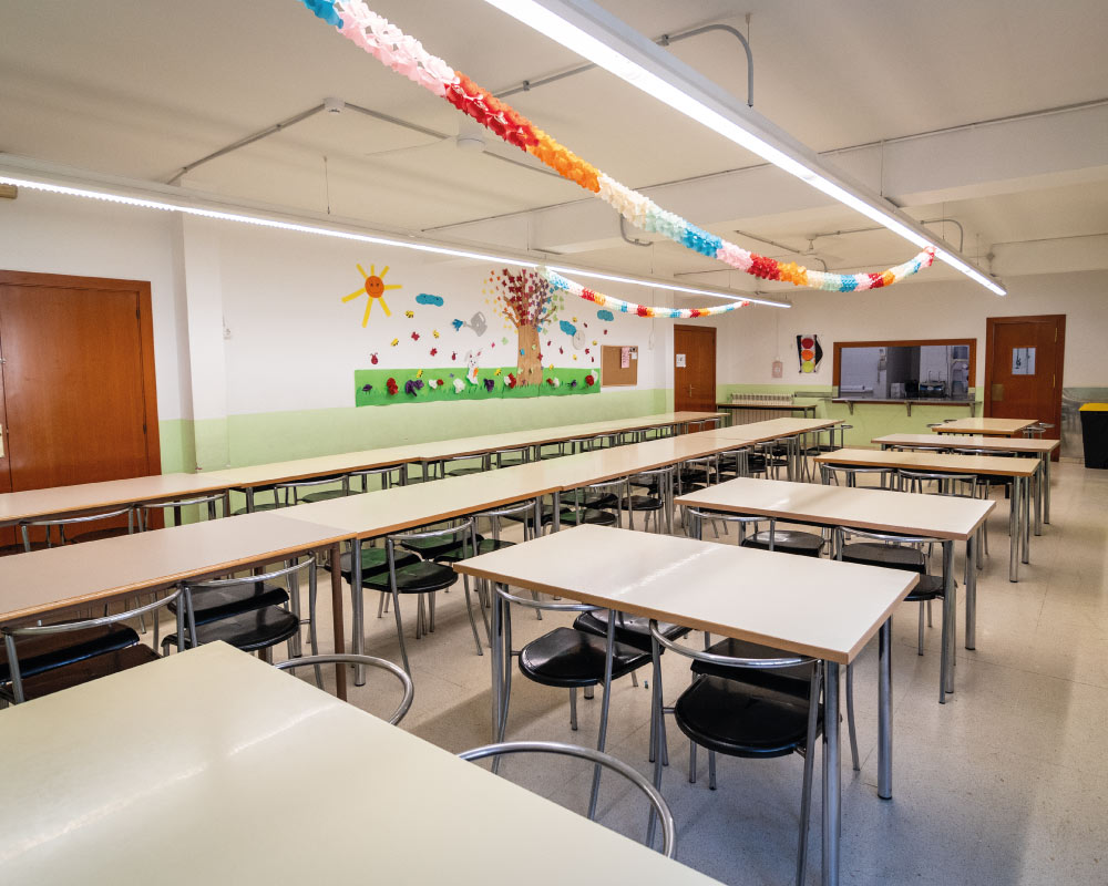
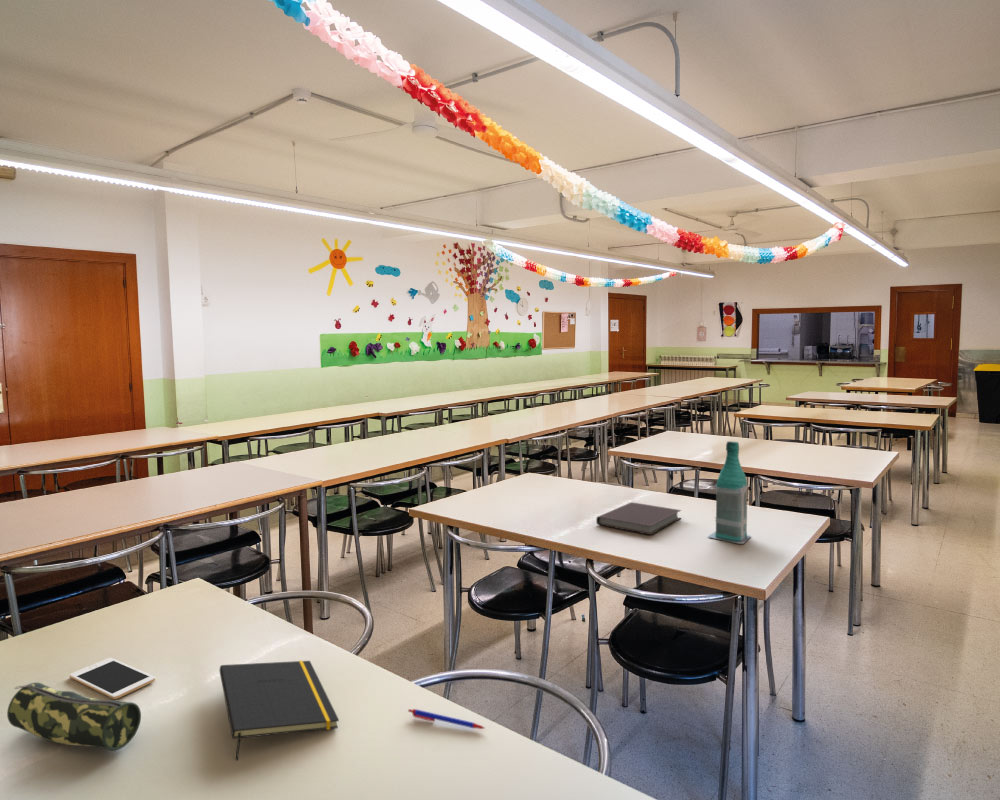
+ pencil case [6,682,142,752]
+ pen [407,708,486,730]
+ cell phone [69,657,156,700]
+ notepad [219,660,340,762]
+ notebook [595,501,682,536]
+ bottle [707,440,752,545]
